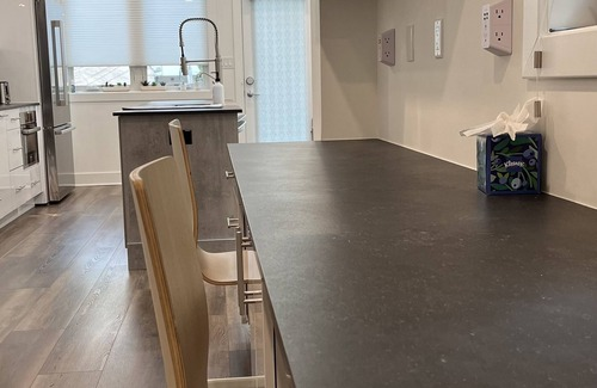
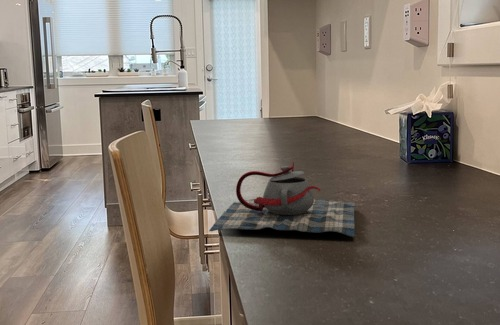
+ teapot [208,161,356,238]
